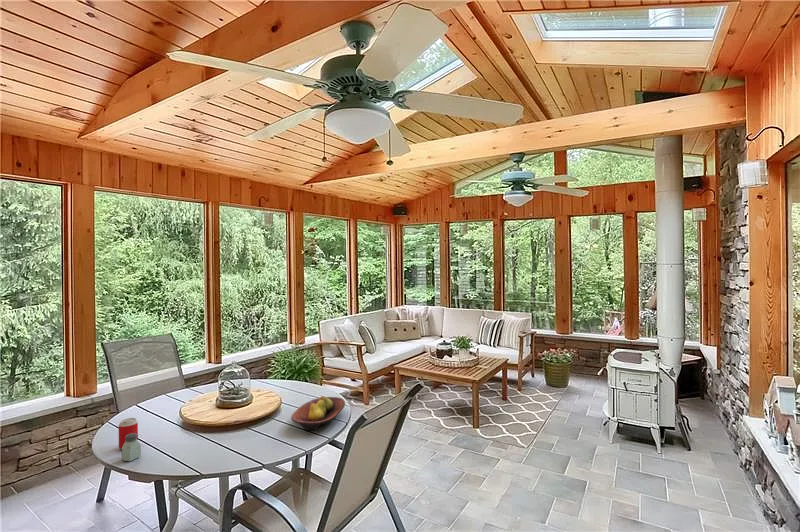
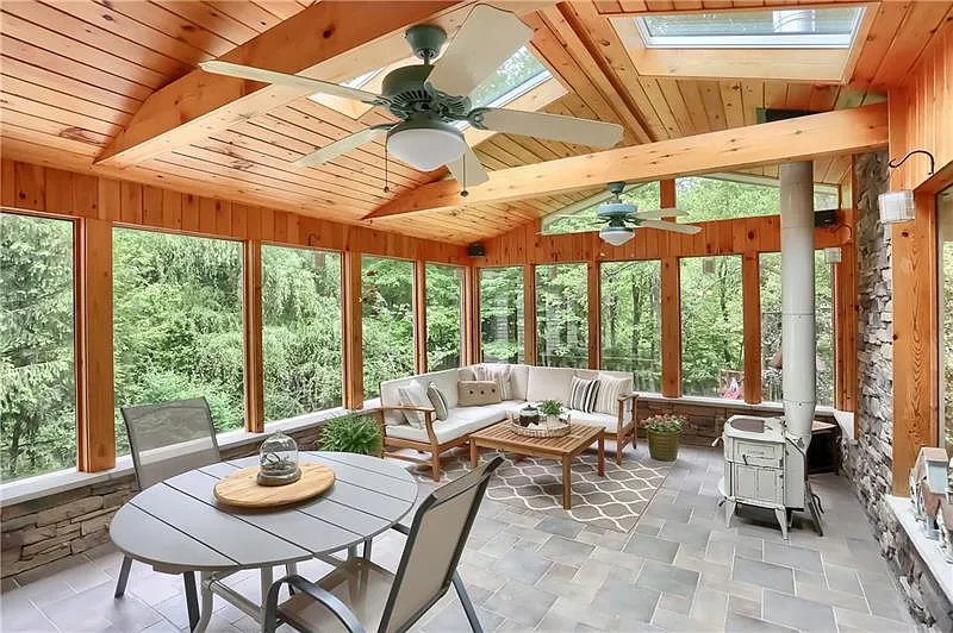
- fruit bowl [290,395,346,431]
- beverage can [117,417,139,450]
- saltshaker [121,433,142,462]
